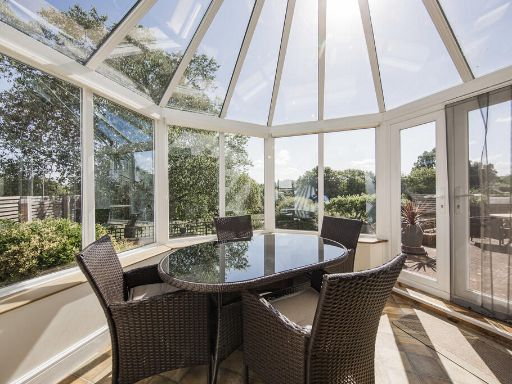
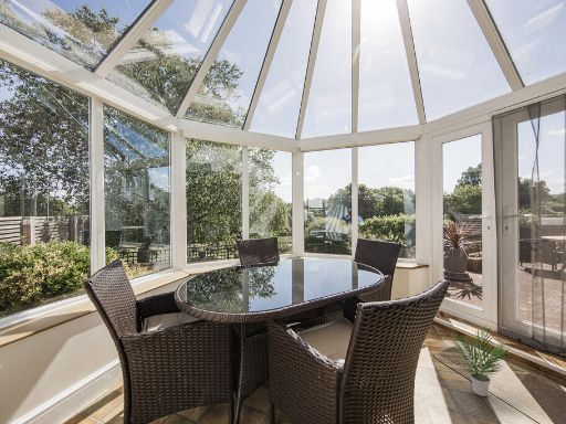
+ potted plant [448,325,512,398]
